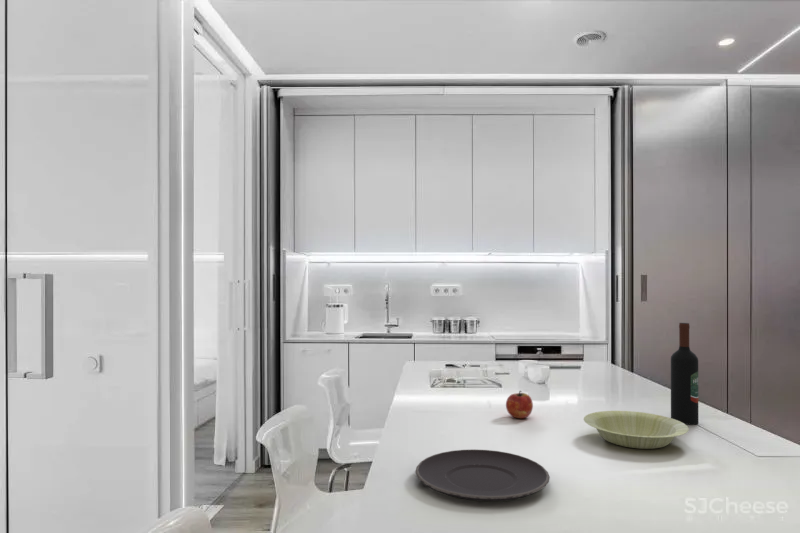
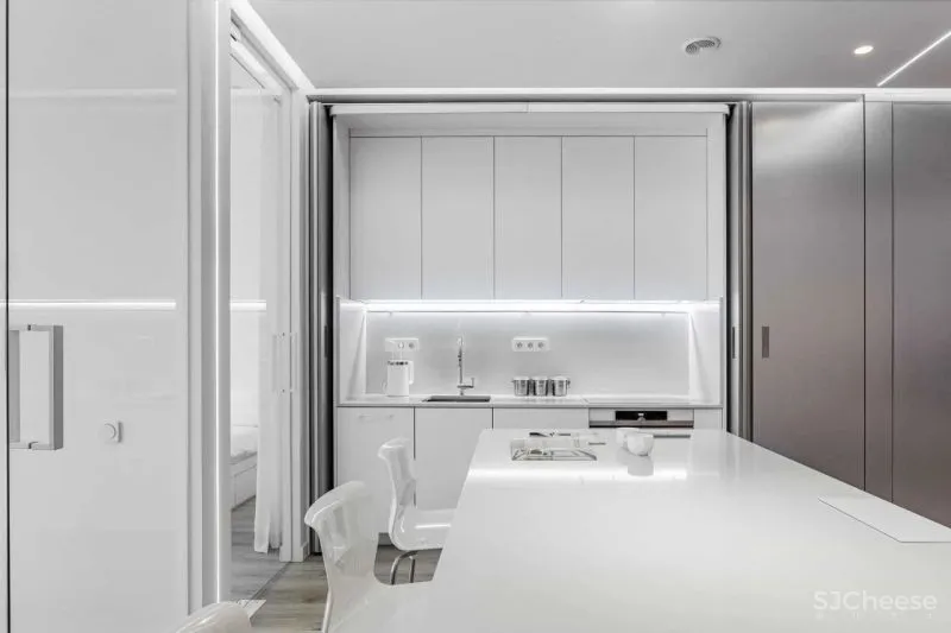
- apple [505,390,534,419]
- bowl [583,410,690,450]
- wine bottle [670,322,699,426]
- plate [414,449,551,502]
